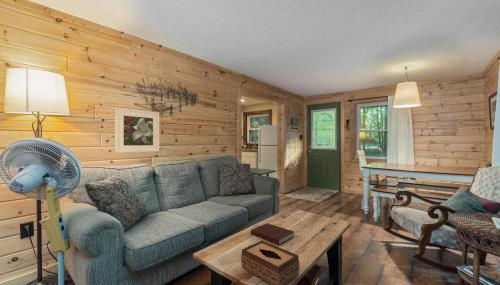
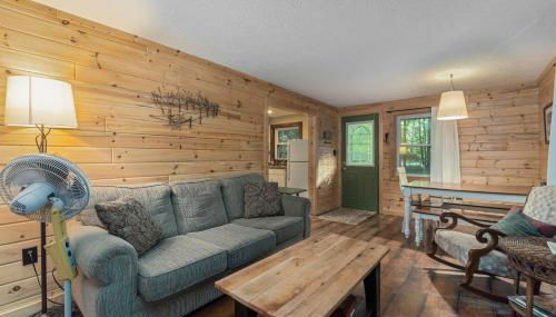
- tissue box [240,240,300,285]
- notebook [250,222,295,246]
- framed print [114,107,161,154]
